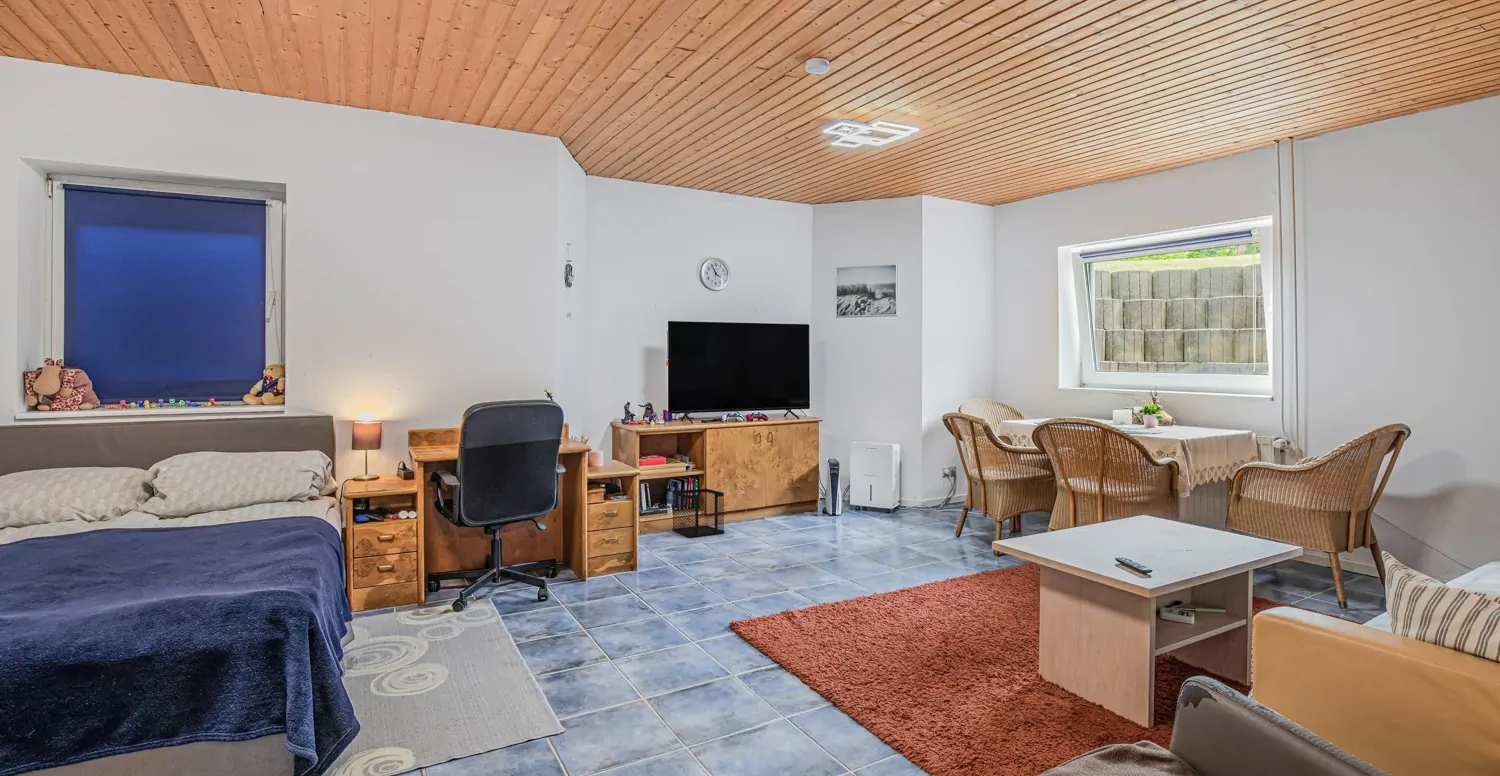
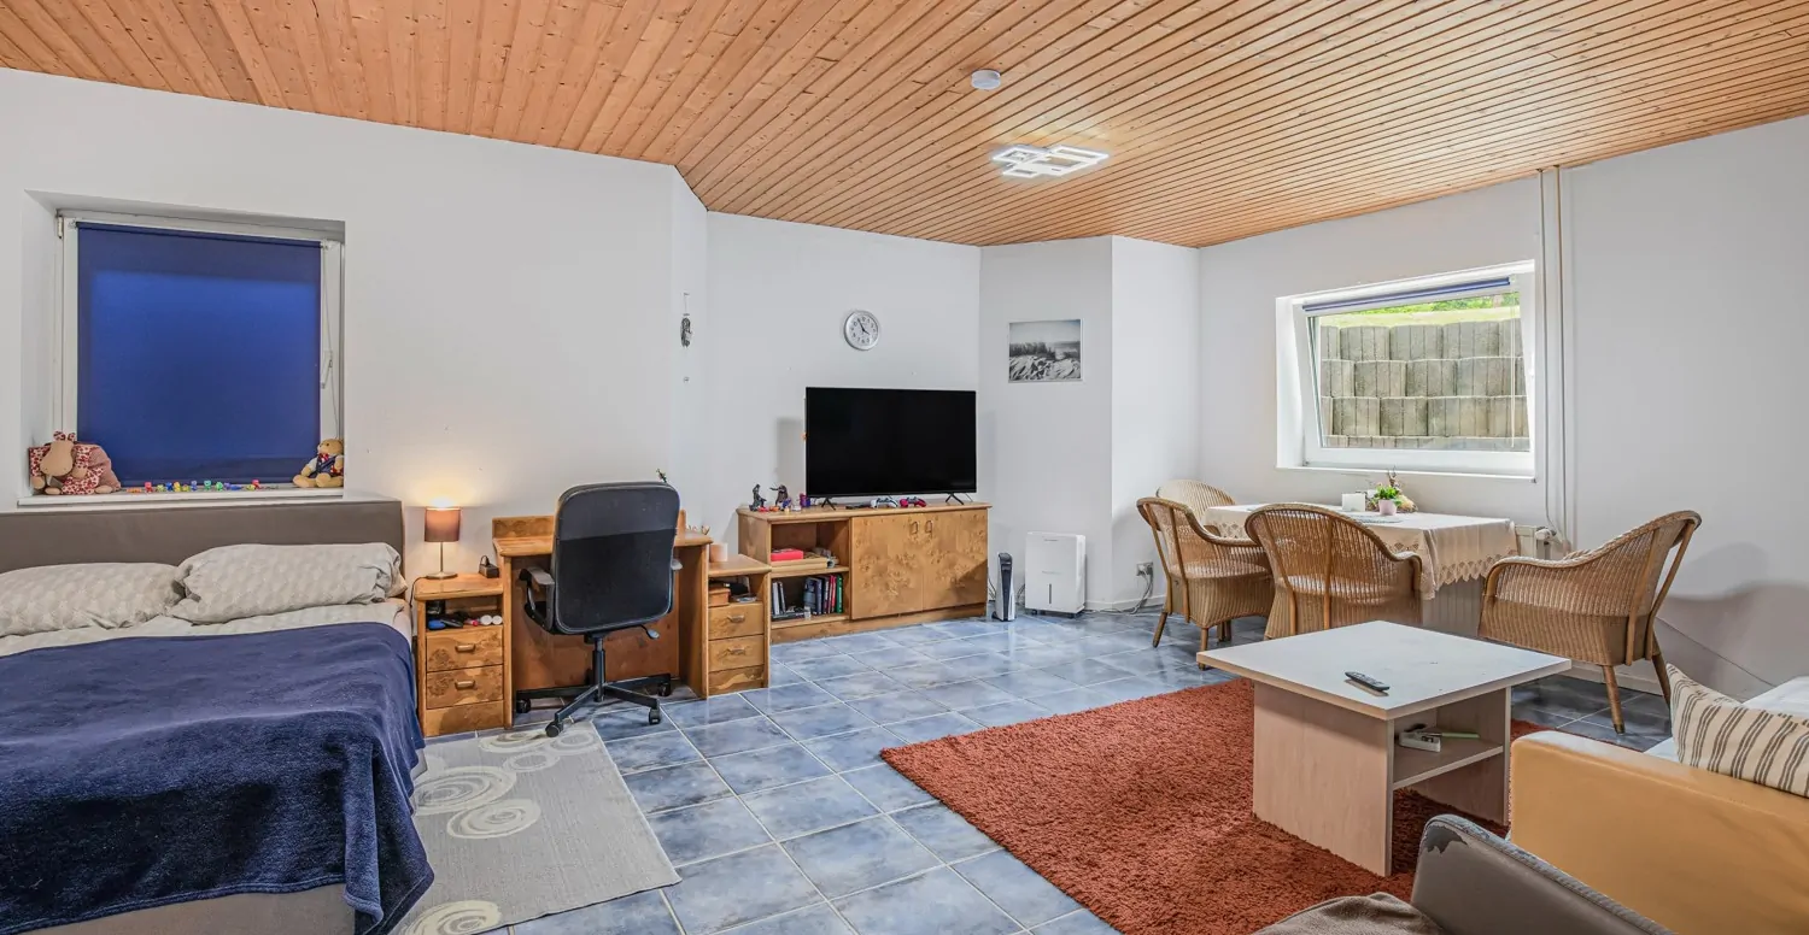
- wastebasket [671,488,725,538]
